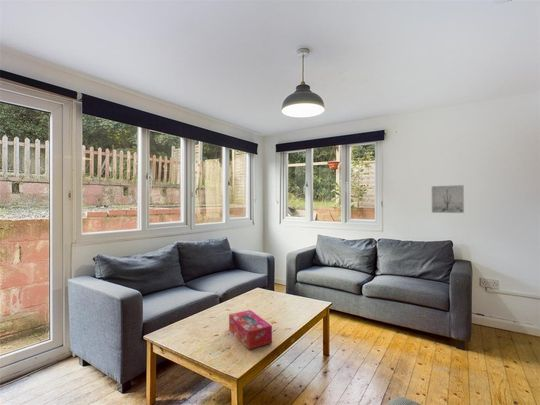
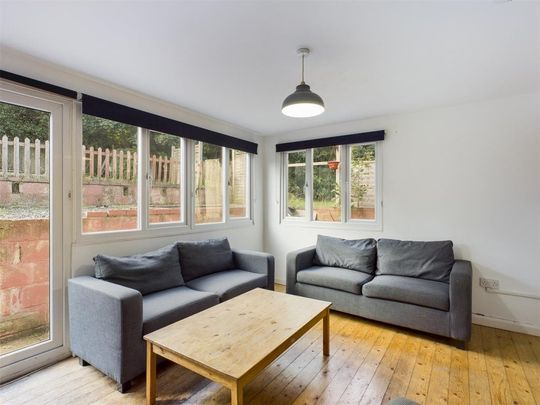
- wall art [431,184,465,214]
- tissue box [228,309,273,351]
